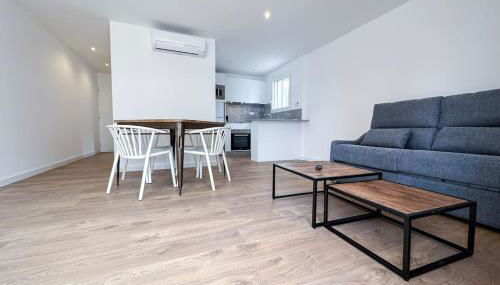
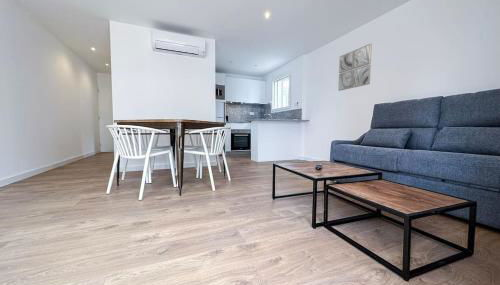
+ wall art [337,42,373,92]
